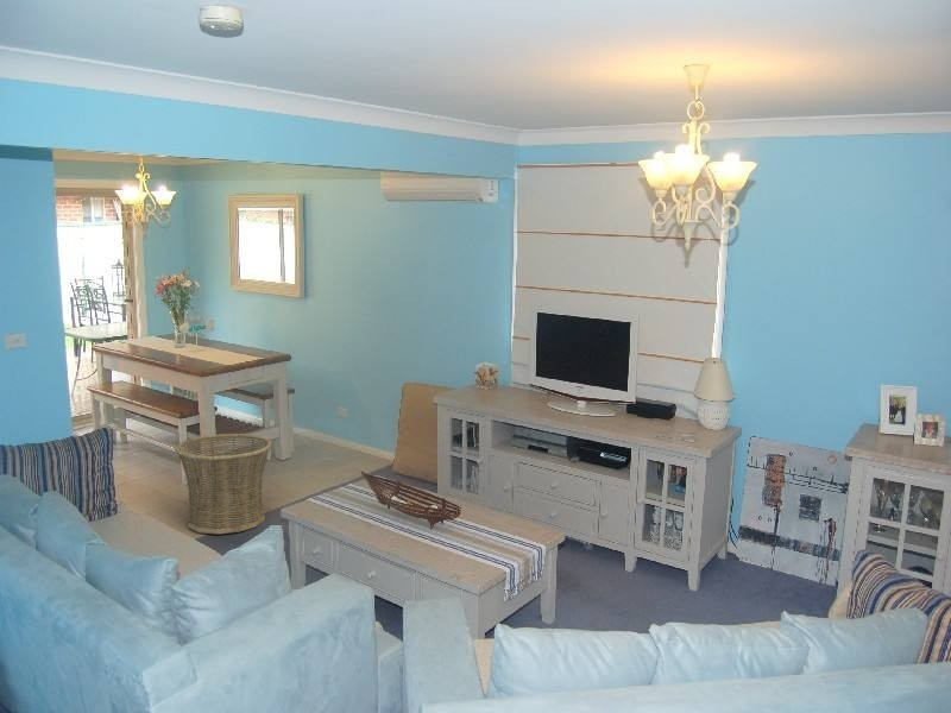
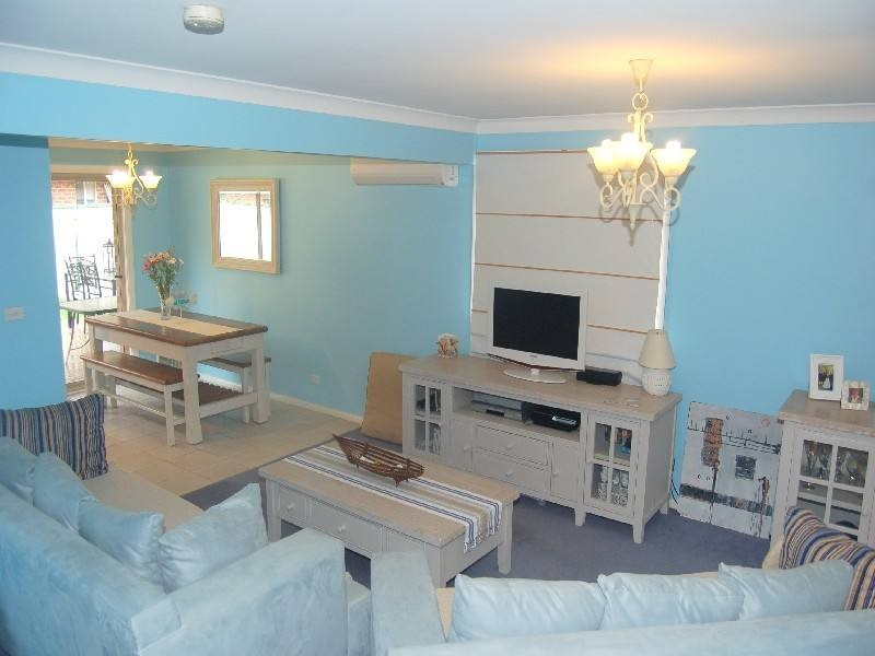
- basket [174,433,273,535]
